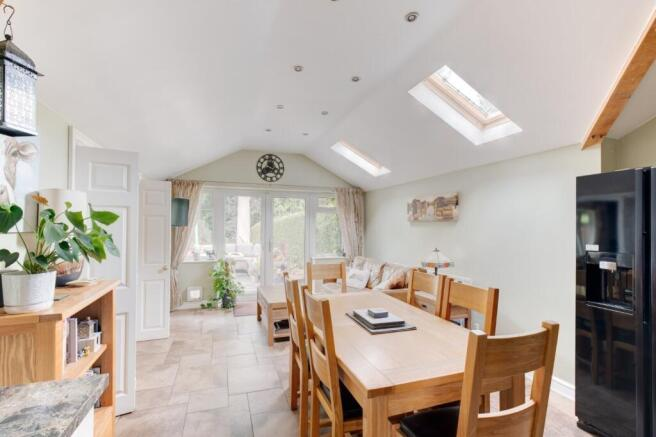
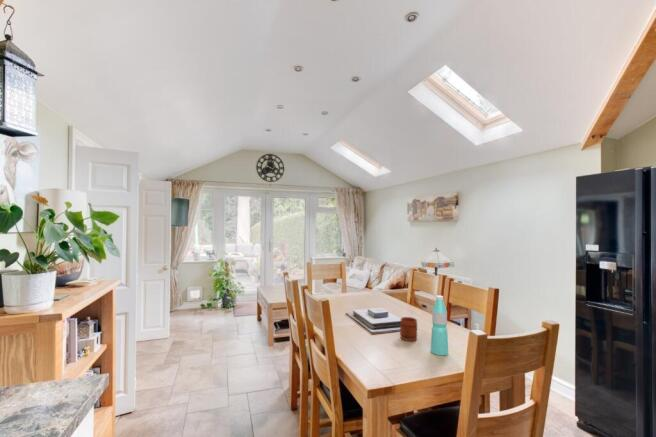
+ mug [399,316,418,342]
+ water bottle [430,294,449,356]
